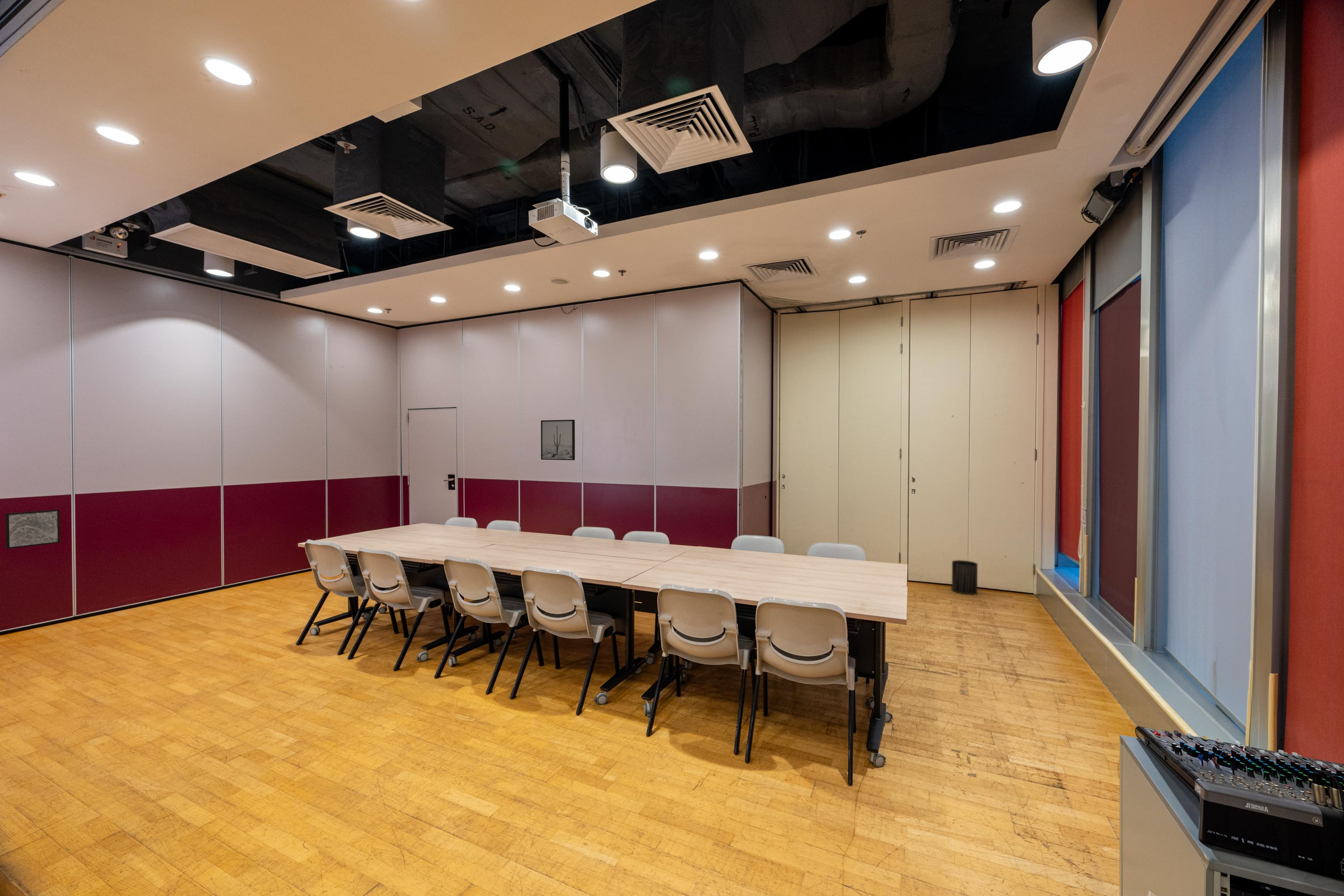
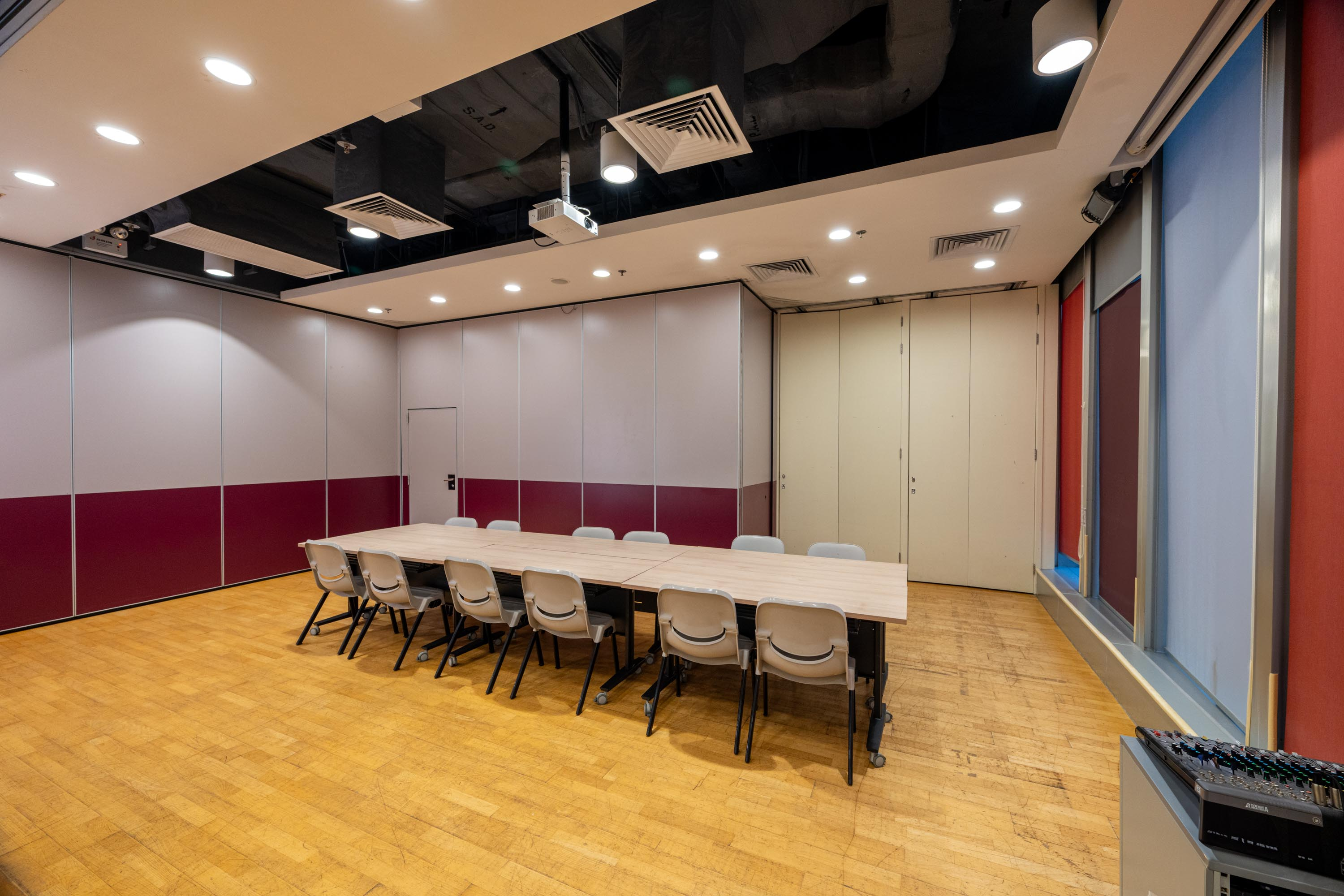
- wall art [540,419,575,461]
- wall art [5,509,60,549]
- trash can [952,560,978,595]
